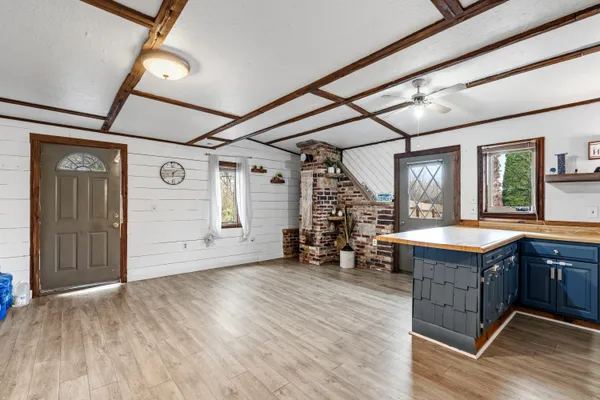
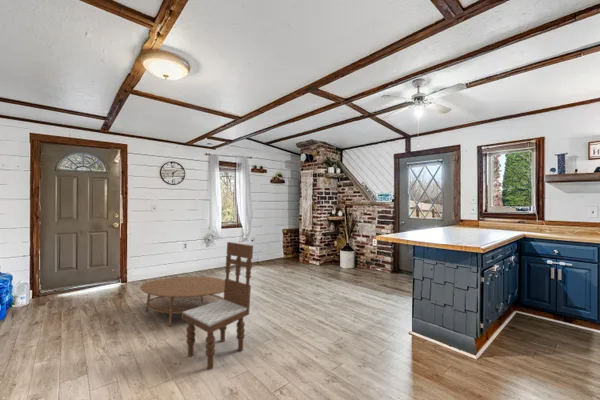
+ coffee table [139,276,225,328]
+ dining chair [181,241,254,371]
